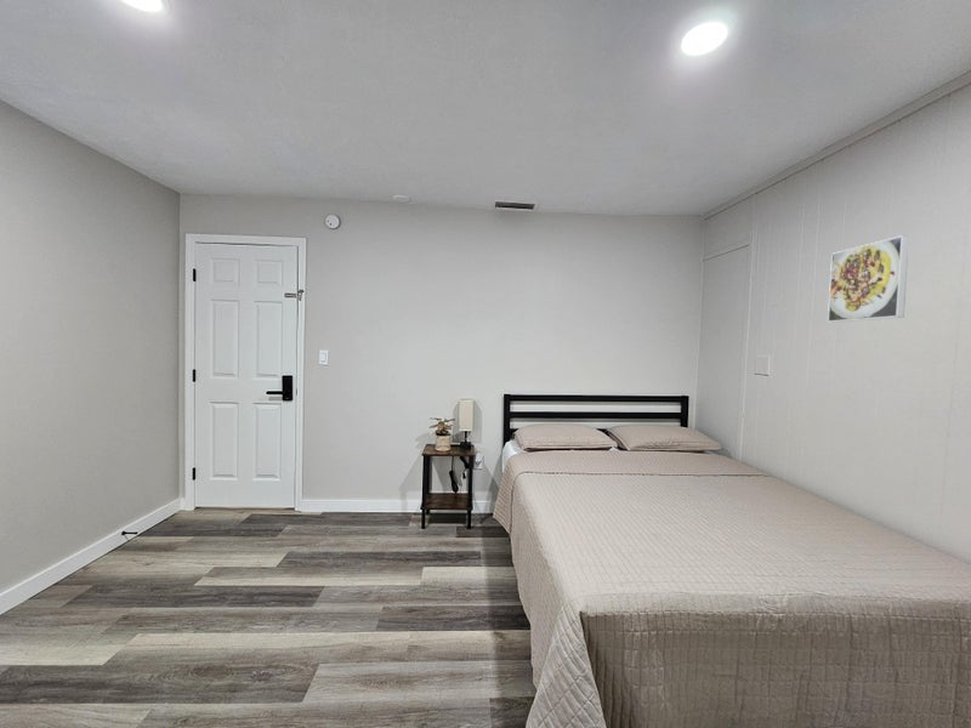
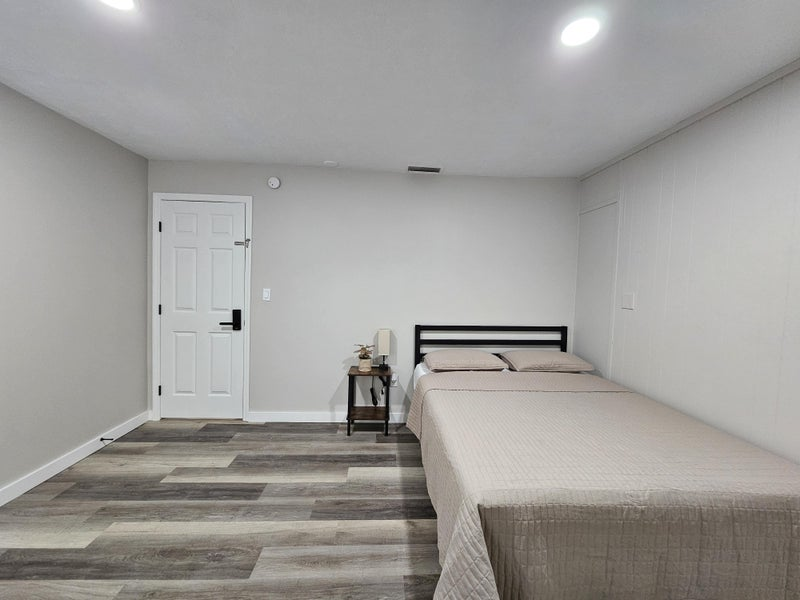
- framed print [827,234,910,324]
